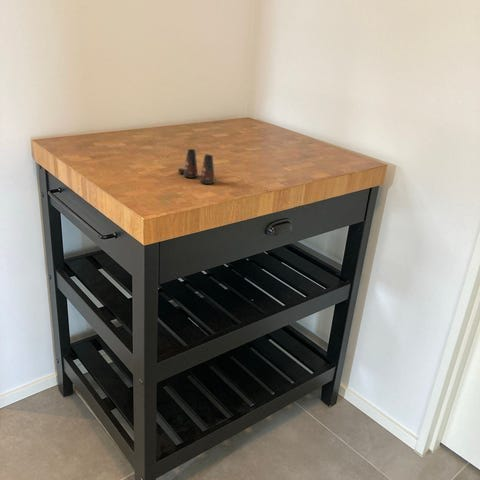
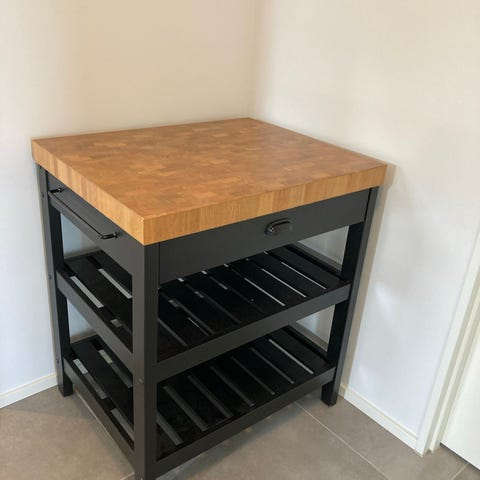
- salt shaker [177,148,216,185]
